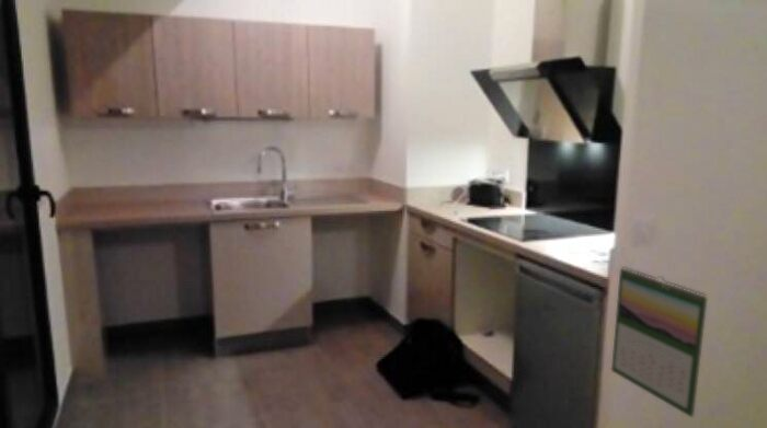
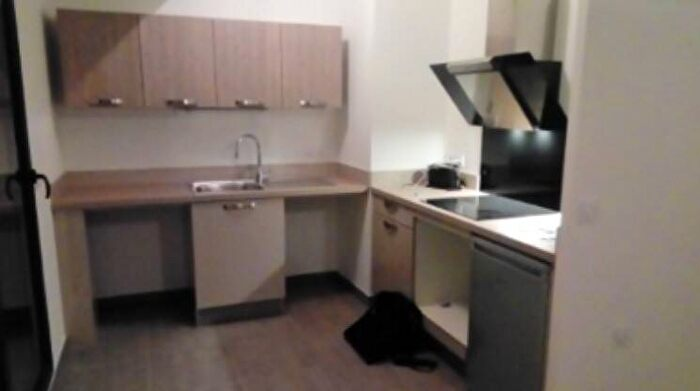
- calendar [610,265,709,418]
